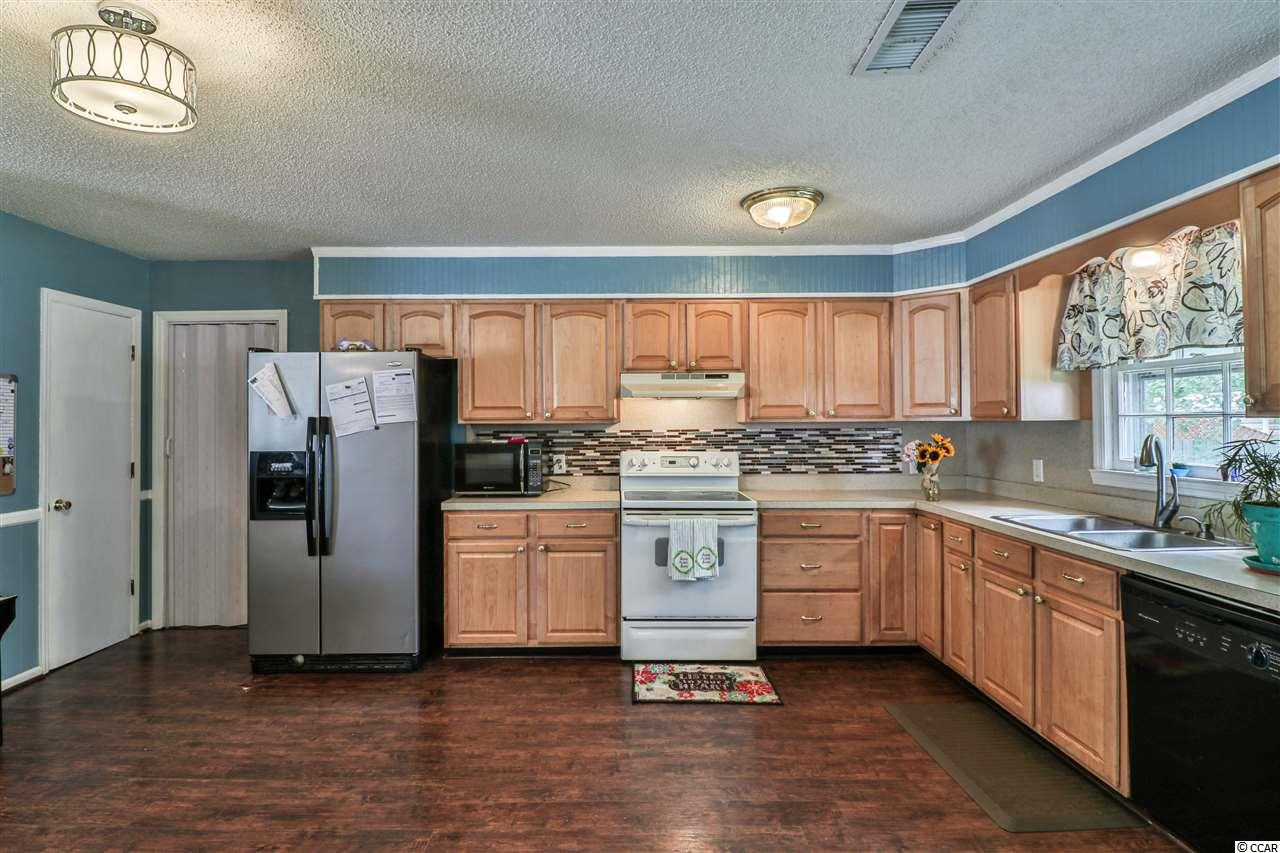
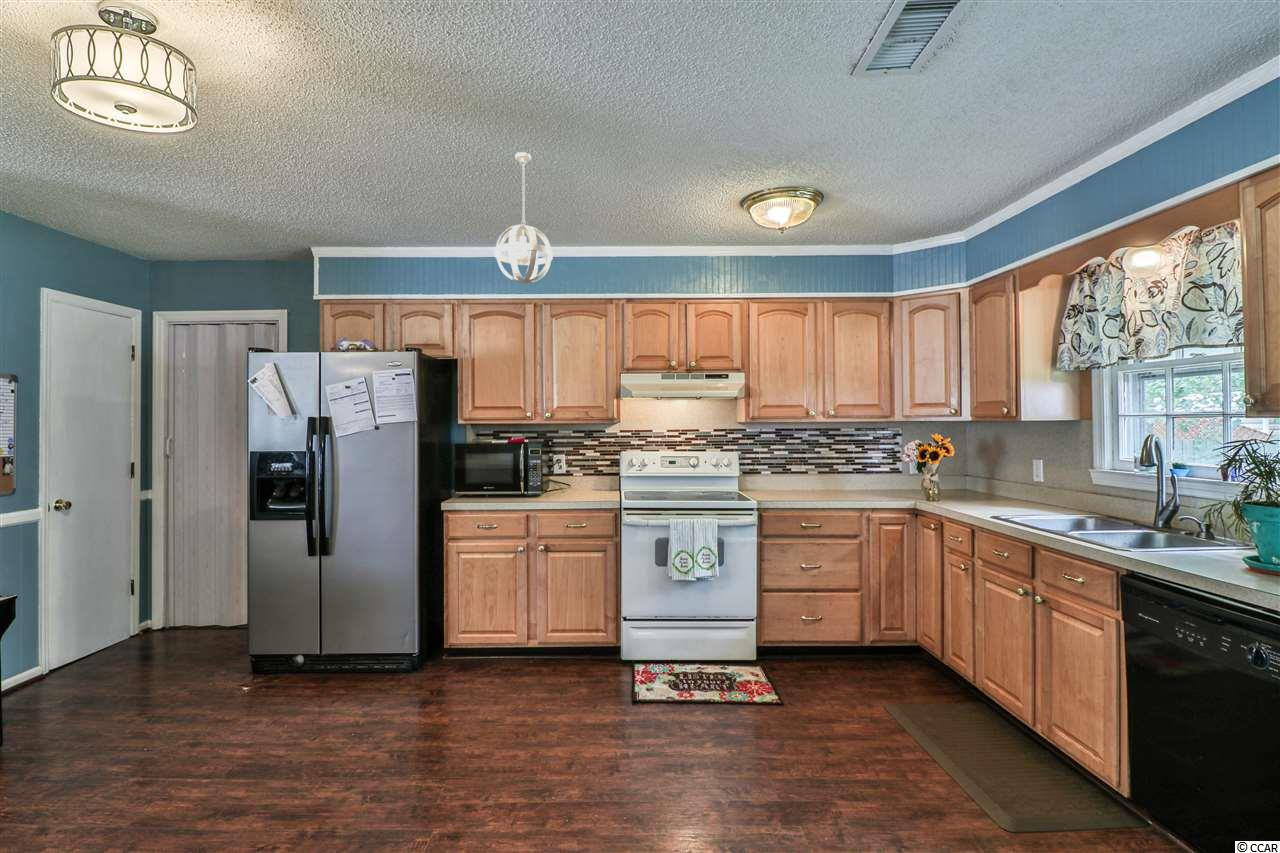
+ pendant light [494,151,554,285]
